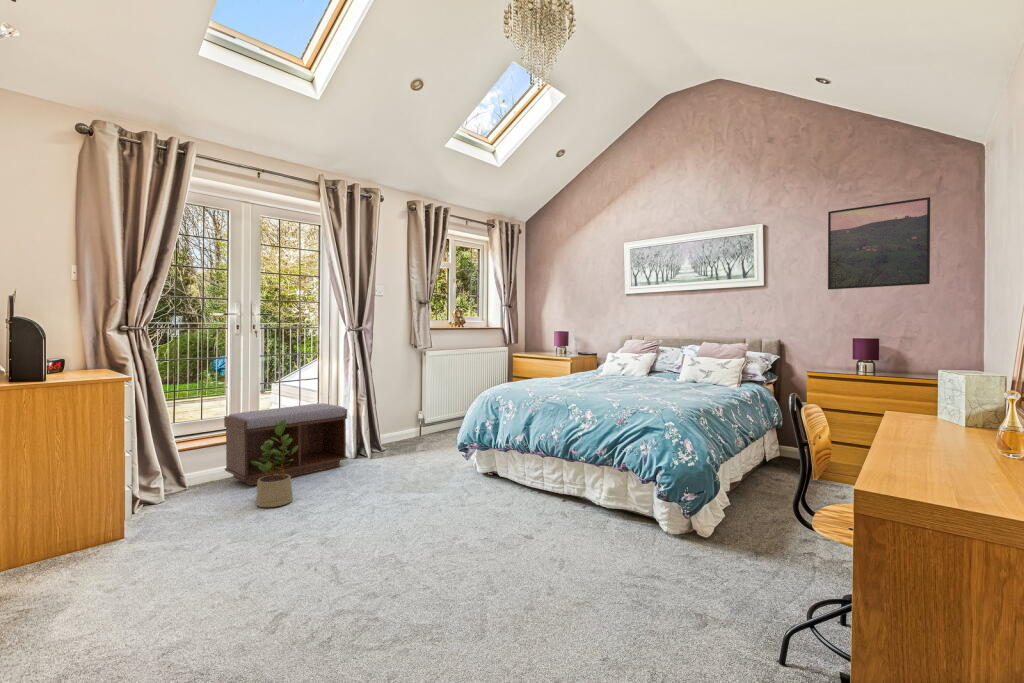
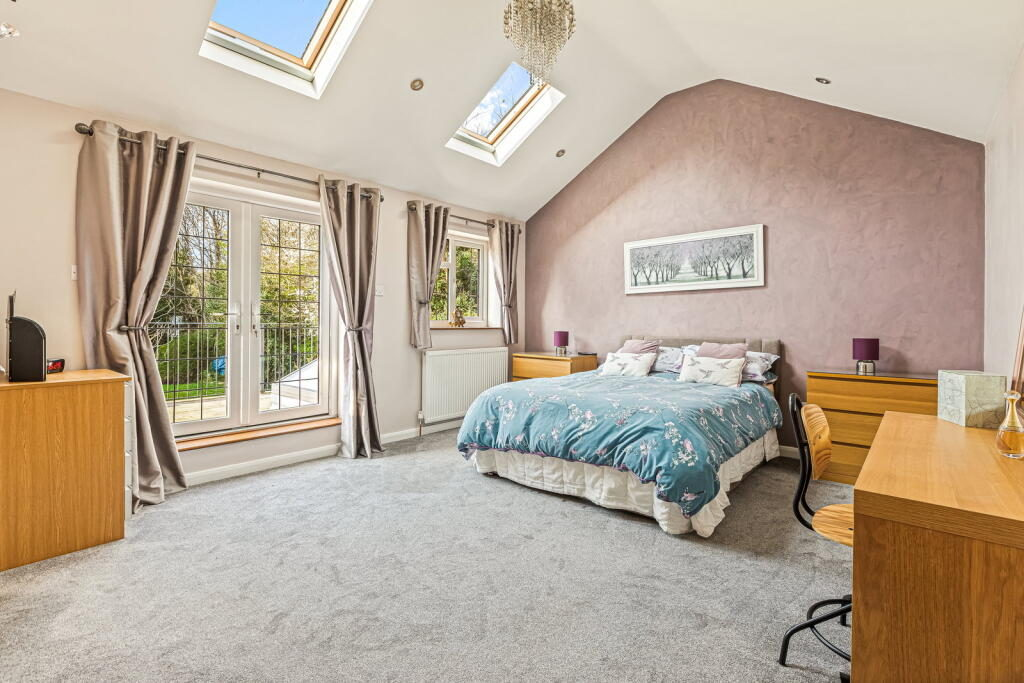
- bench [223,403,349,487]
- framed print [827,196,931,290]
- potted plant [250,420,298,508]
